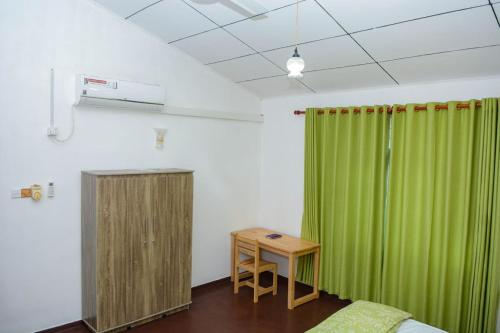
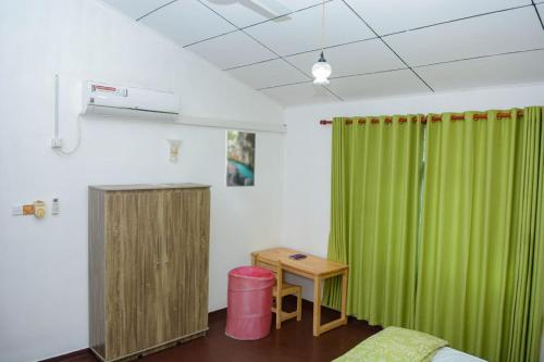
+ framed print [223,128,257,188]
+ laundry hamper [224,265,276,341]
